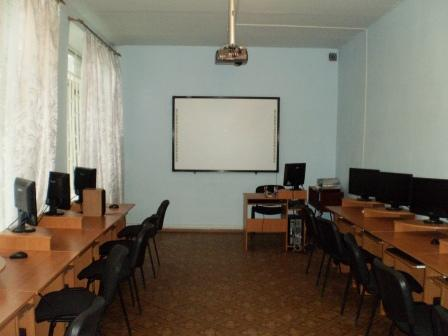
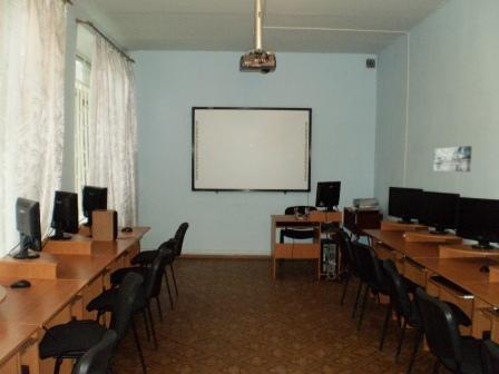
+ wall art [432,145,473,173]
